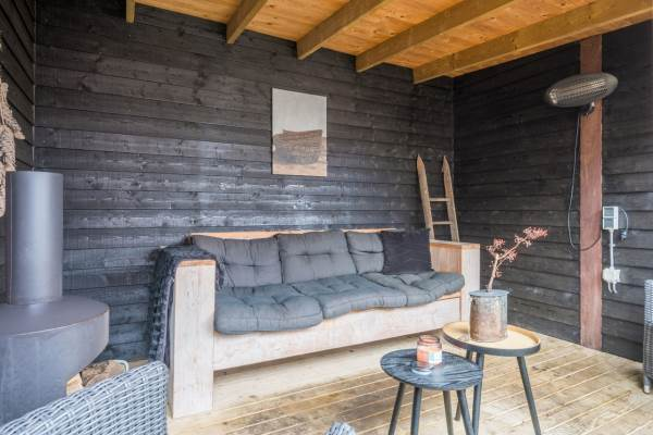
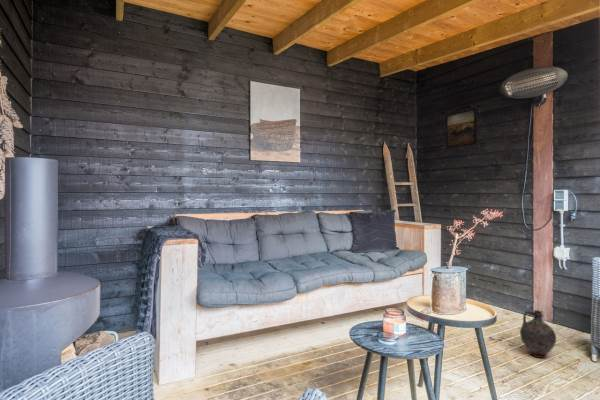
+ ceramic jug [519,309,557,359]
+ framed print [445,107,478,150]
